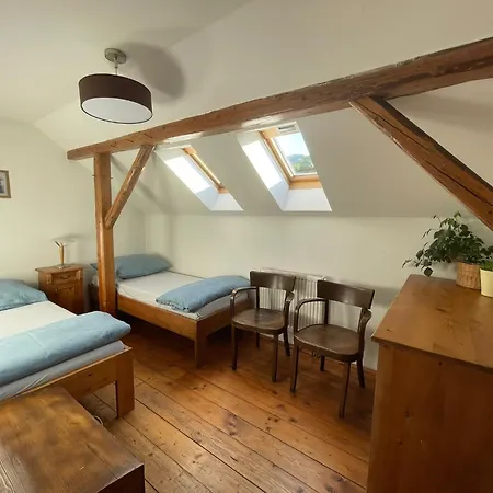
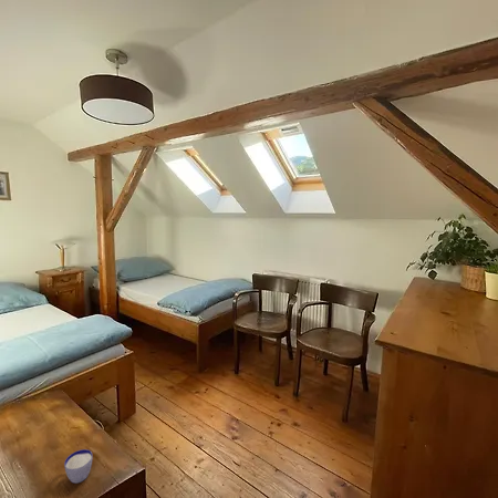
+ cup [63,448,93,485]
